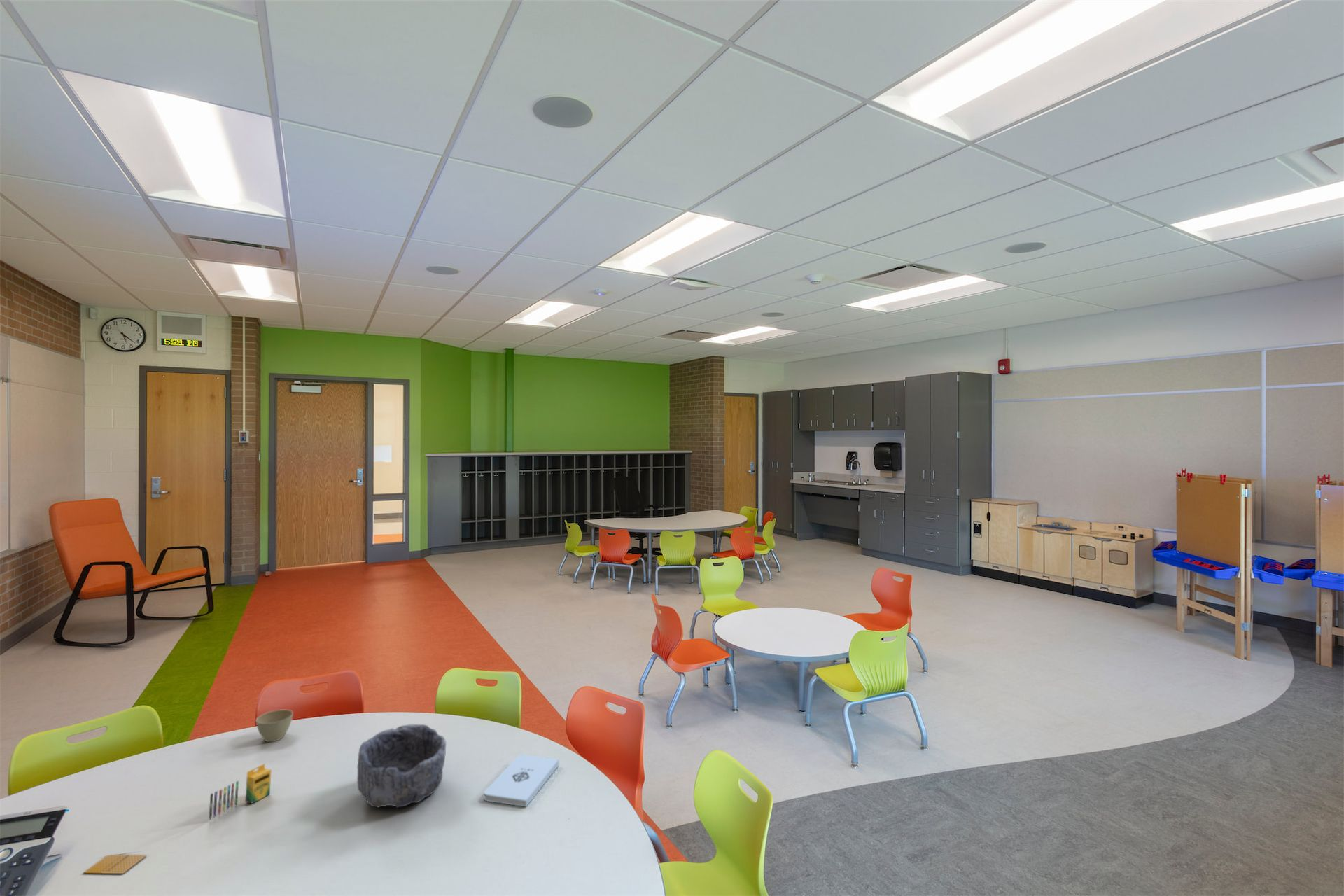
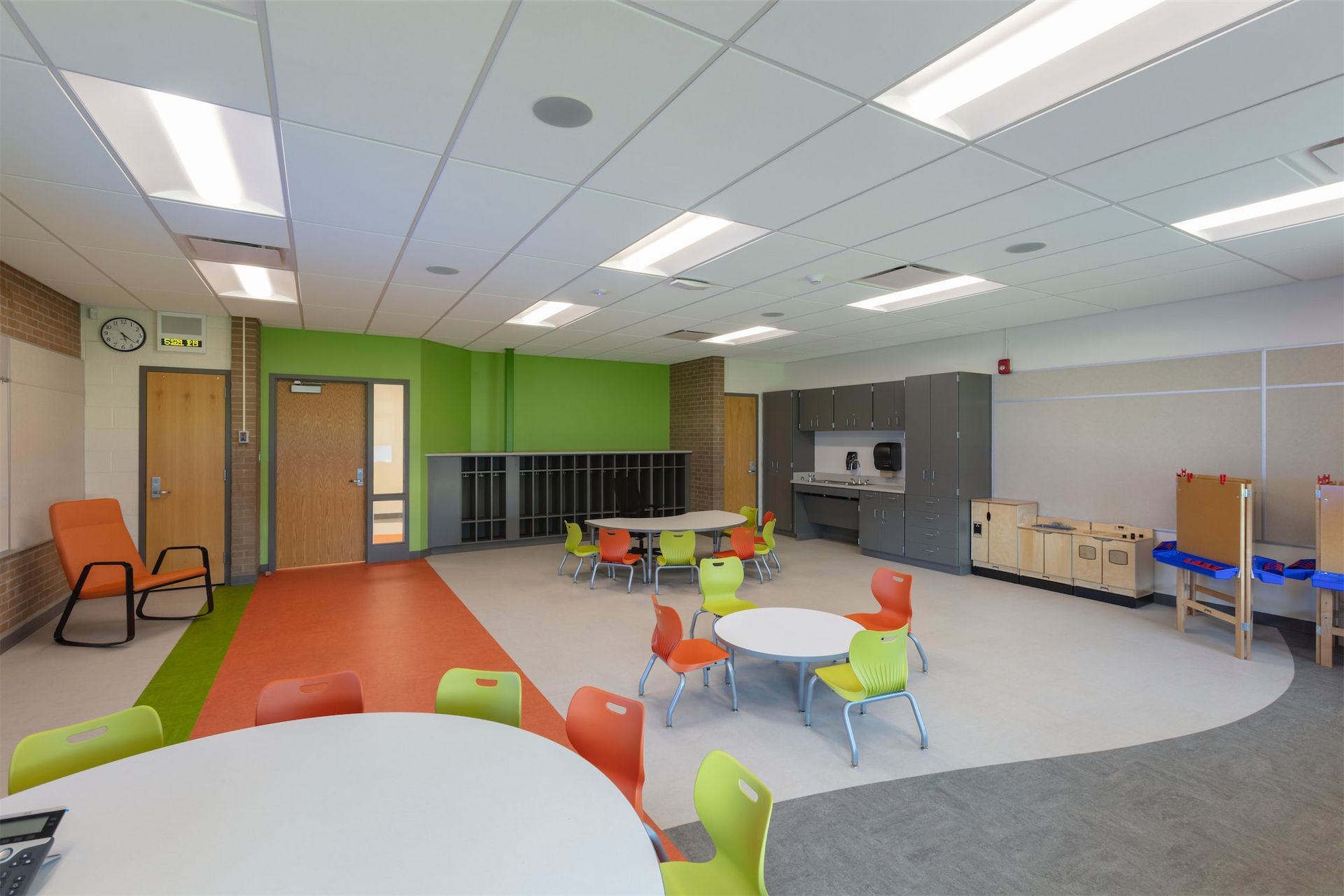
- notepad [484,754,560,808]
- playing card [83,854,148,874]
- crayon [209,763,272,820]
- bowl [356,724,447,809]
- flower pot [255,709,294,743]
